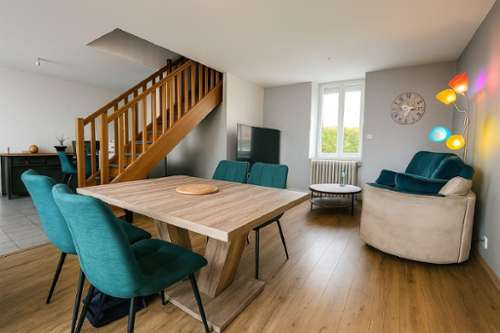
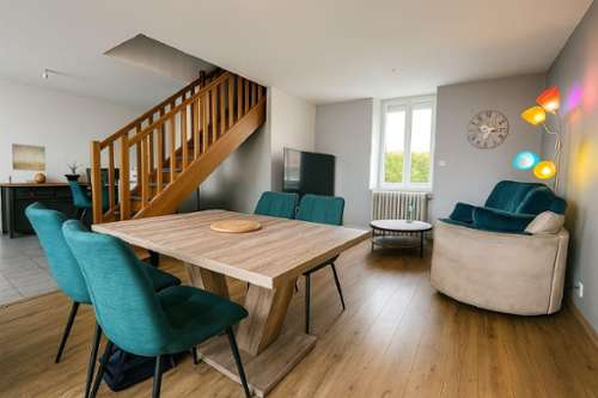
+ wall art [11,142,47,172]
